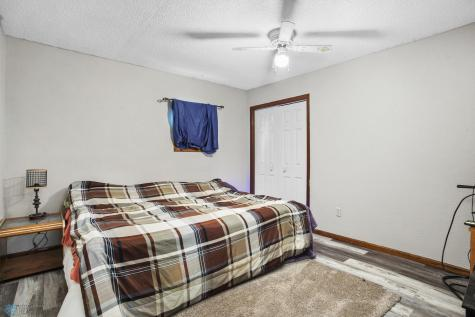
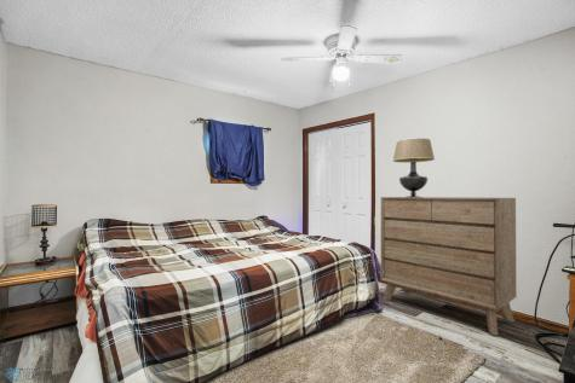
+ table lamp [392,137,436,197]
+ dresser [380,196,518,336]
